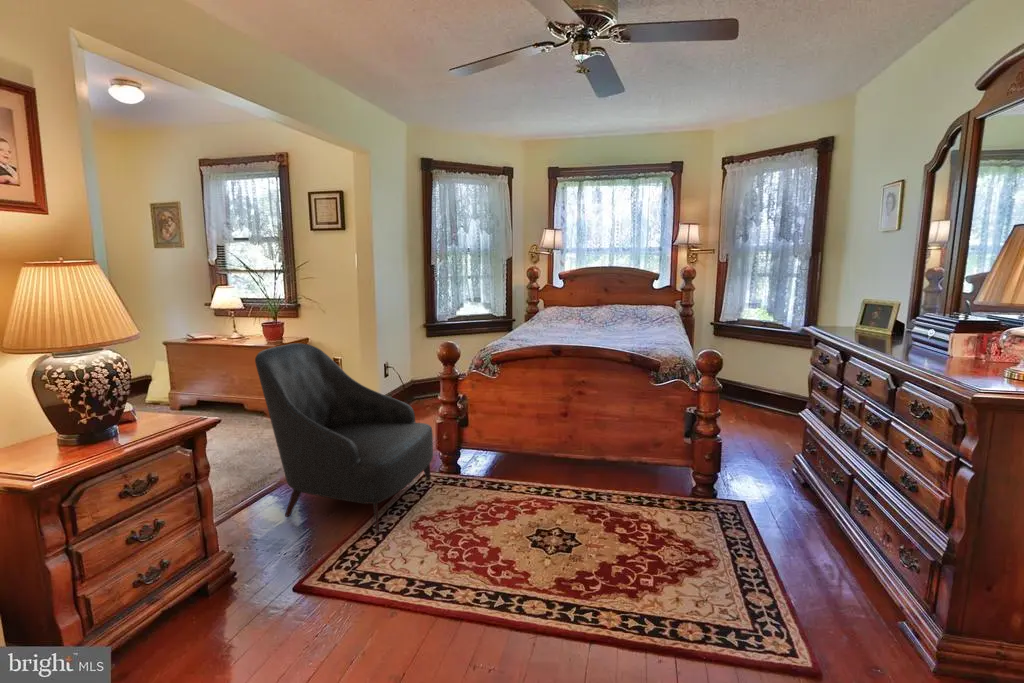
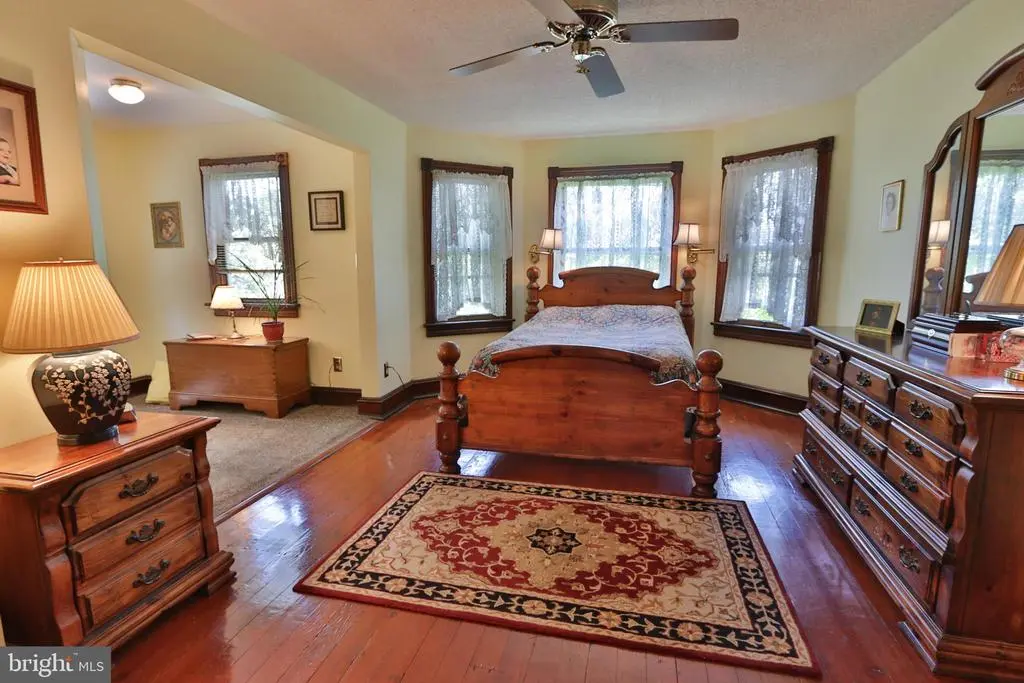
- armchair [254,342,434,534]
